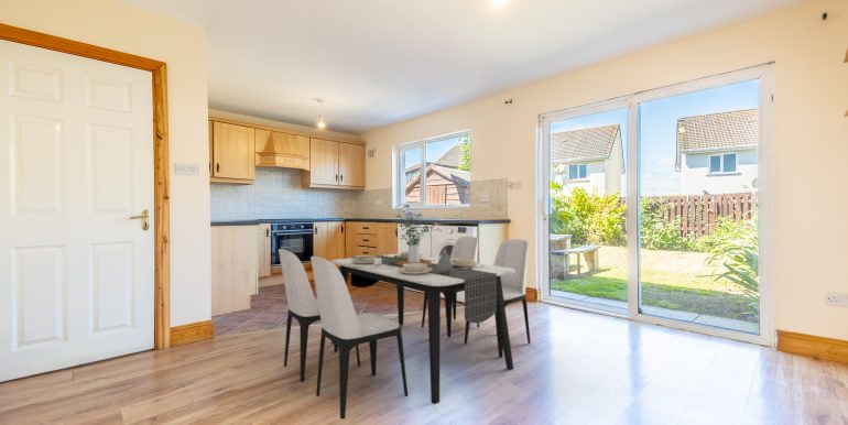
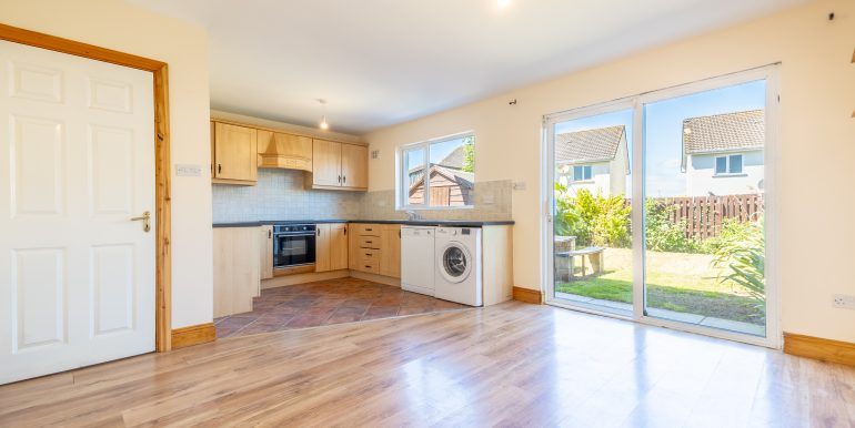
- dining table [278,204,532,421]
